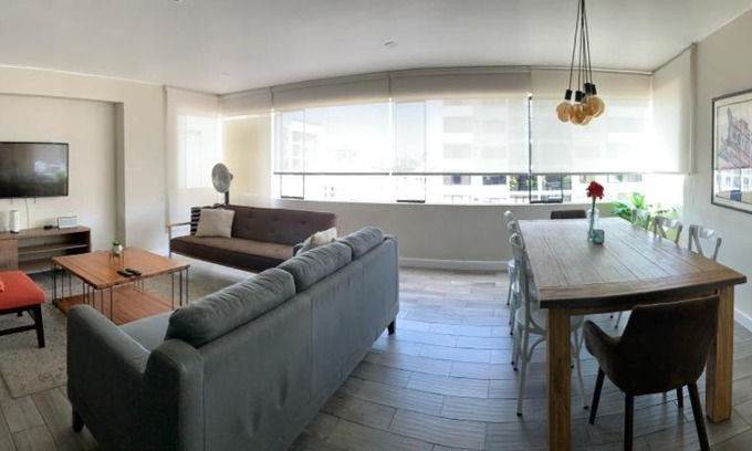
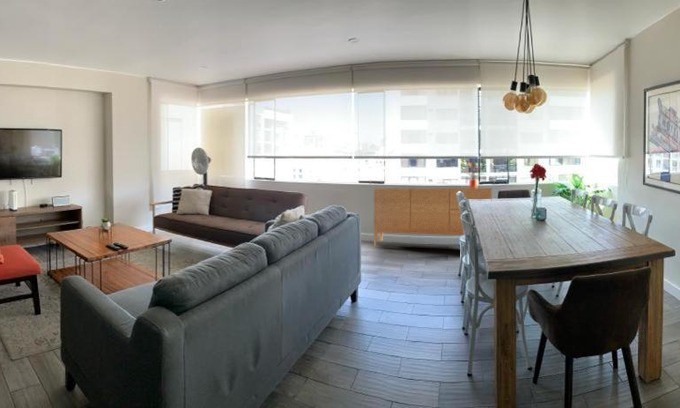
+ potted plant [463,161,486,188]
+ sideboard [373,187,493,248]
